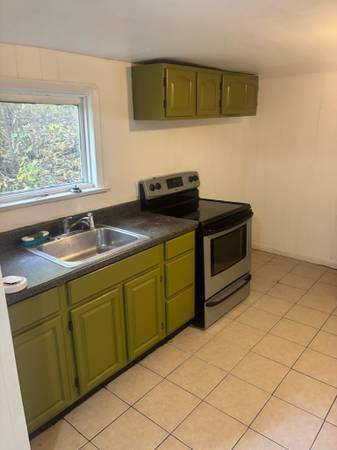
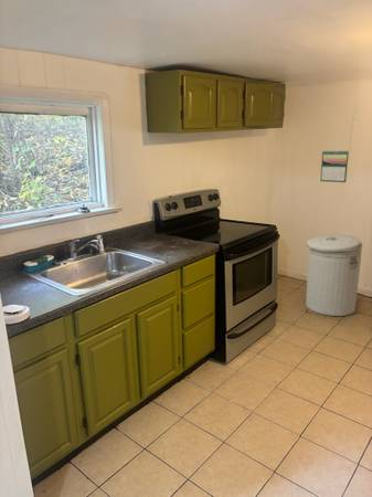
+ can [305,234,363,317]
+ calendar [319,149,350,183]
